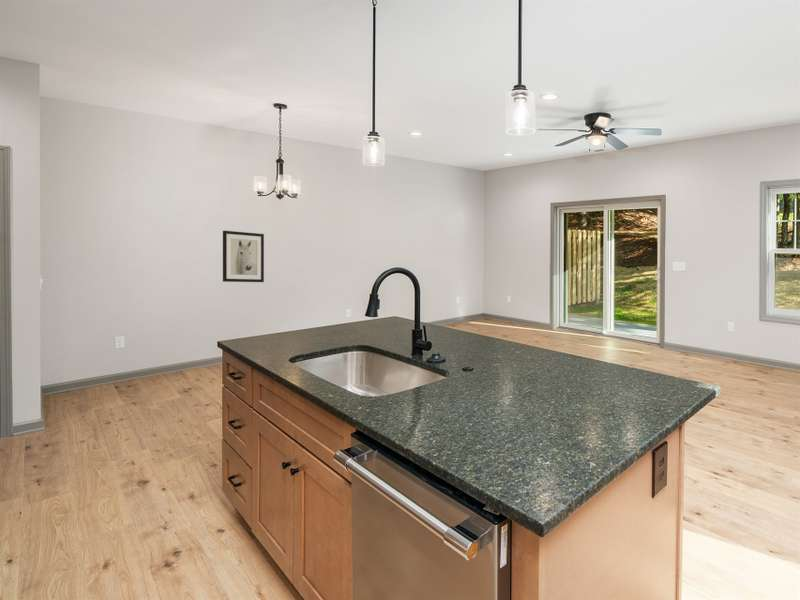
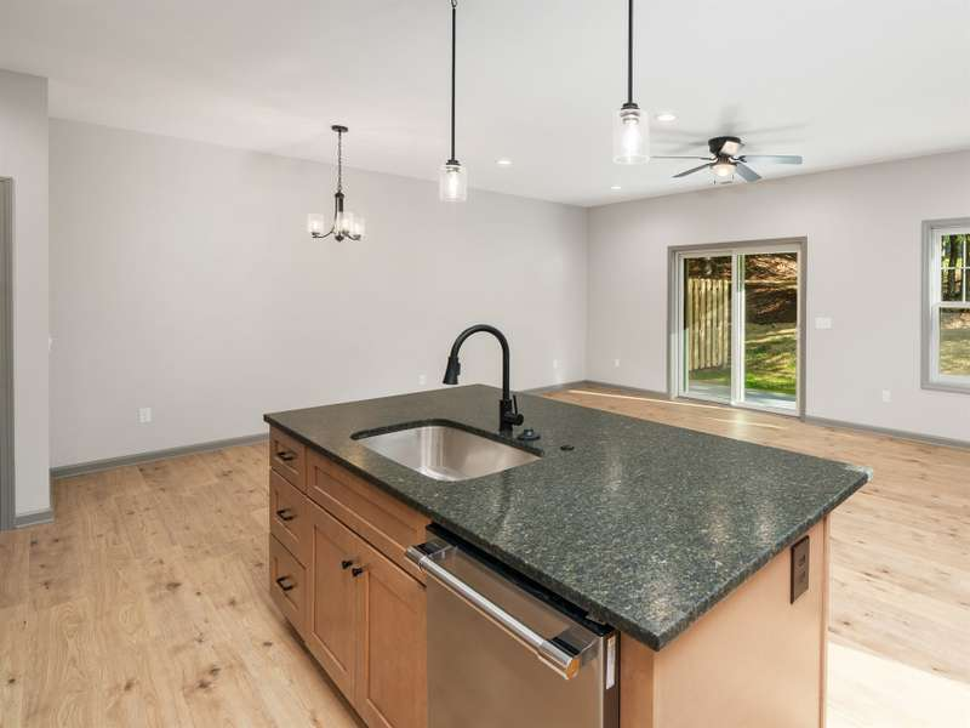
- wall art [222,230,265,283]
